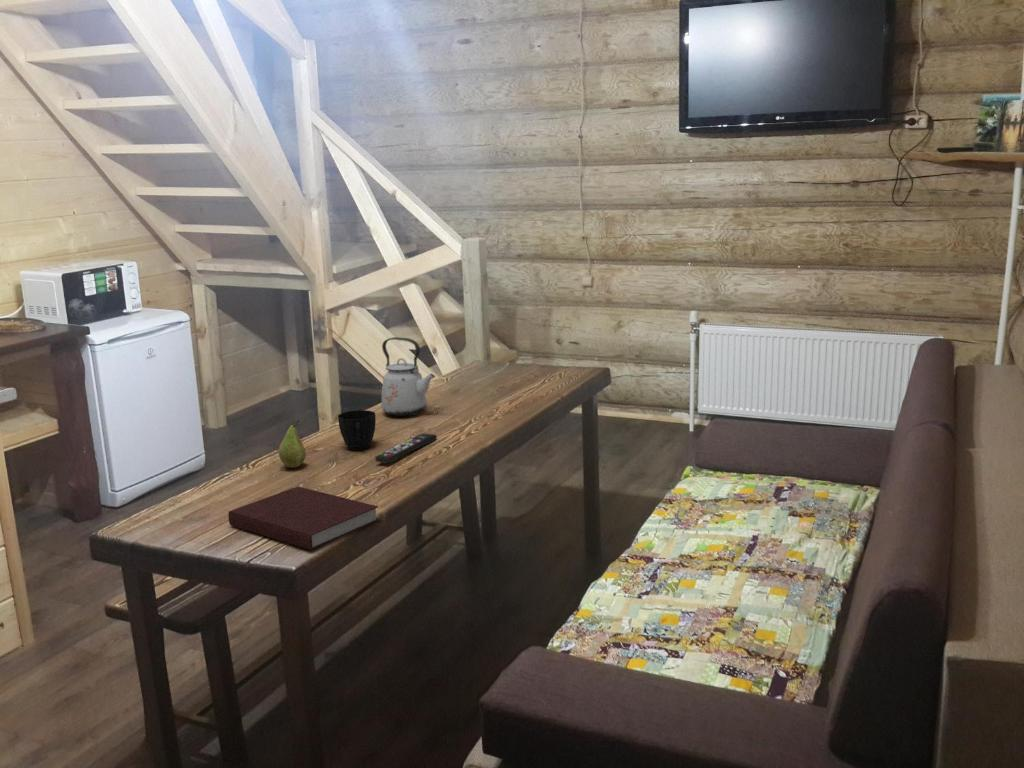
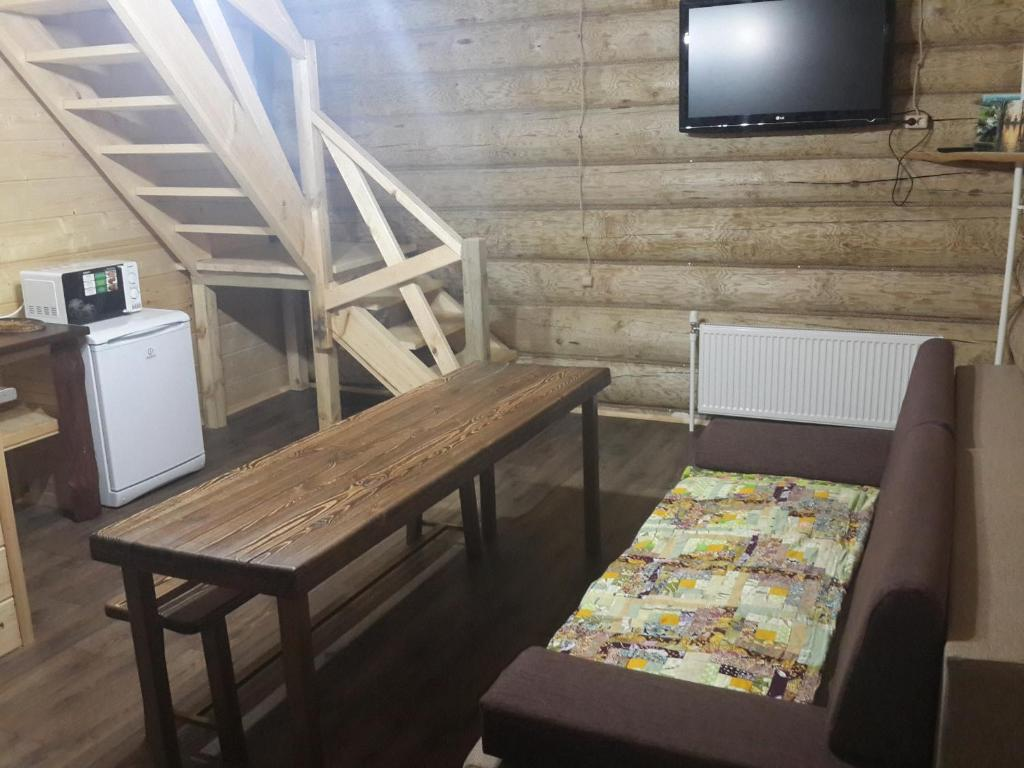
- cup [337,409,377,451]
- notebook [227,485,380,551]
- fruit [278,419,307,469]
- kettle [381,336,436,417]
- remote control [374,432,438,464]
